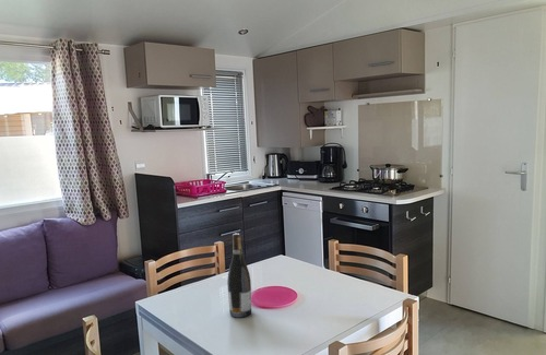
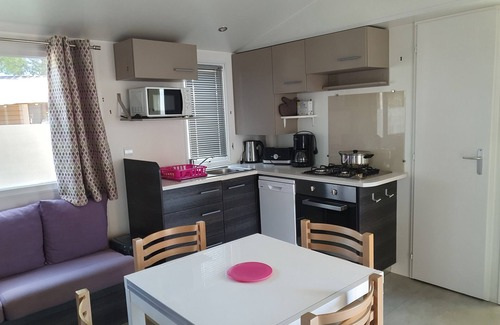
- wine bottle [226,233,252,319]
